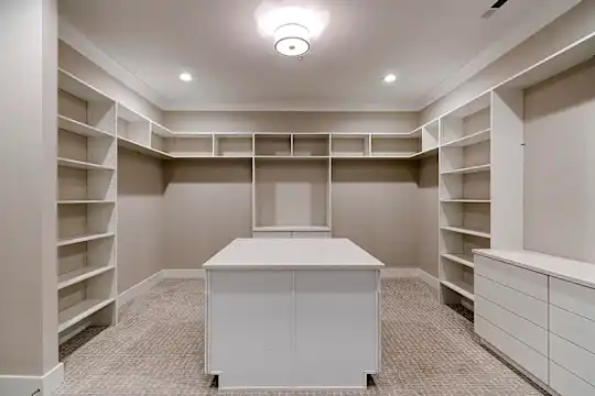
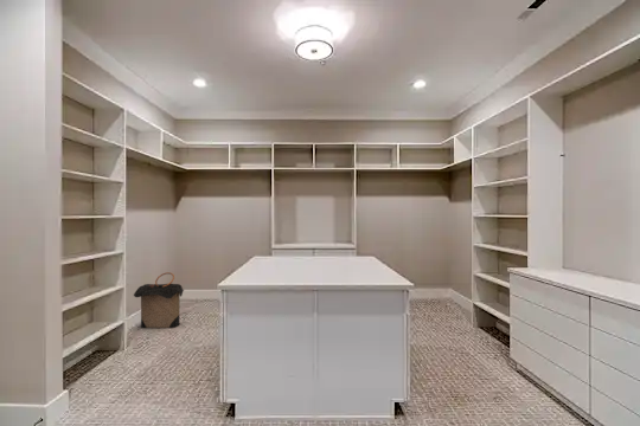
+ laundry hamper [133,271,185,329]
